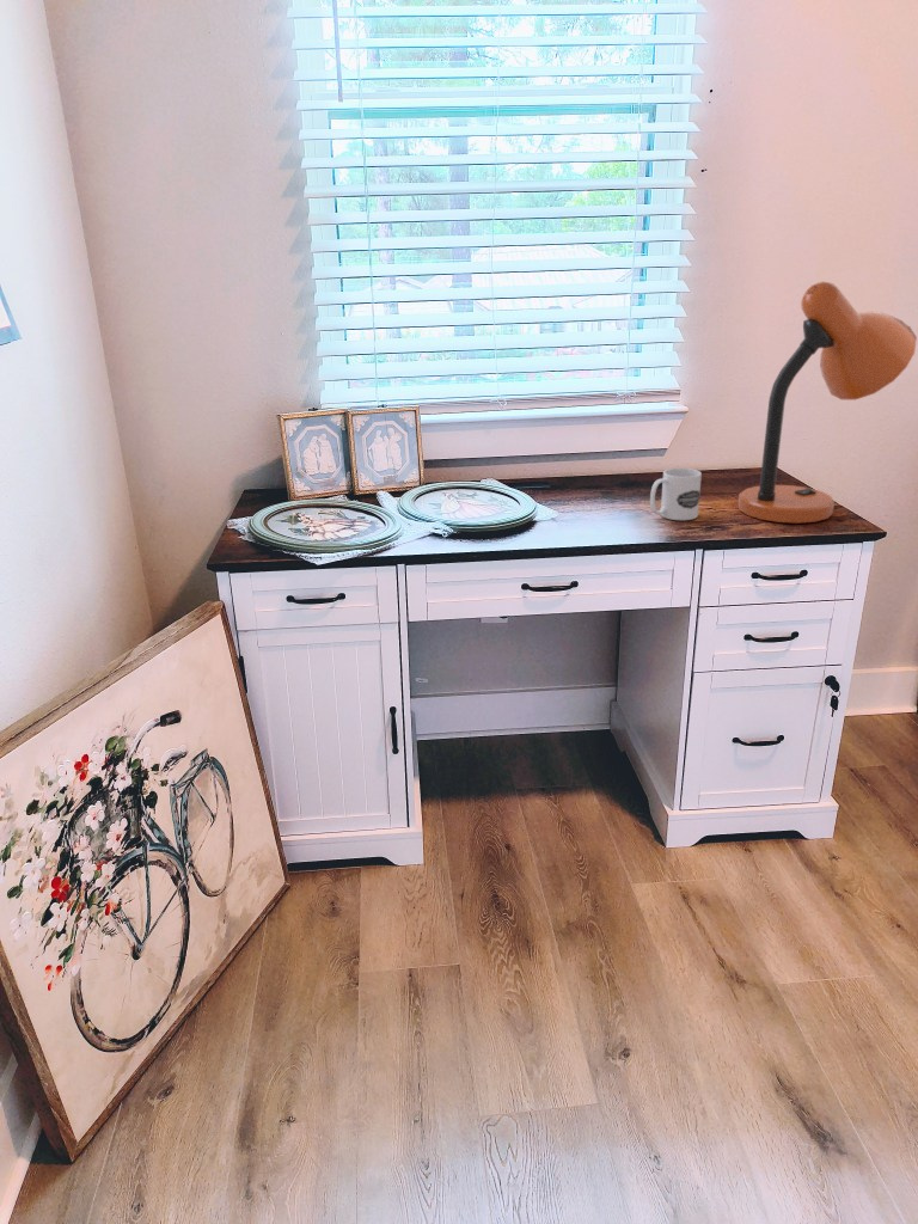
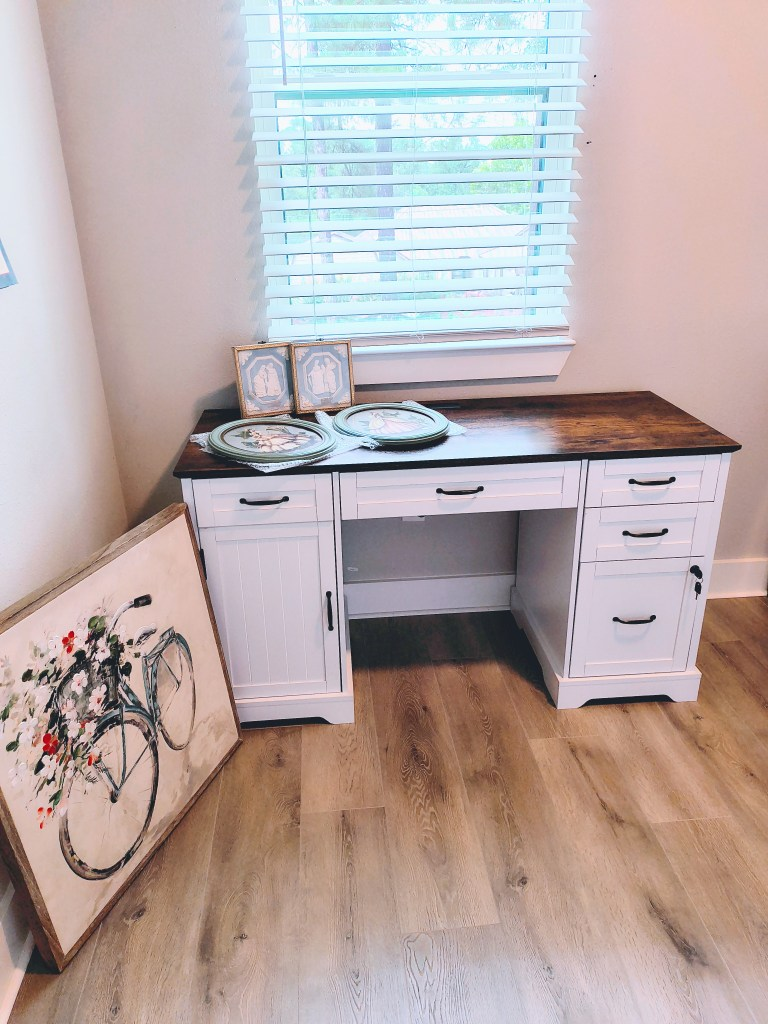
- mug [649,467,703,521]
- desk lamp [736,280,918,525]
